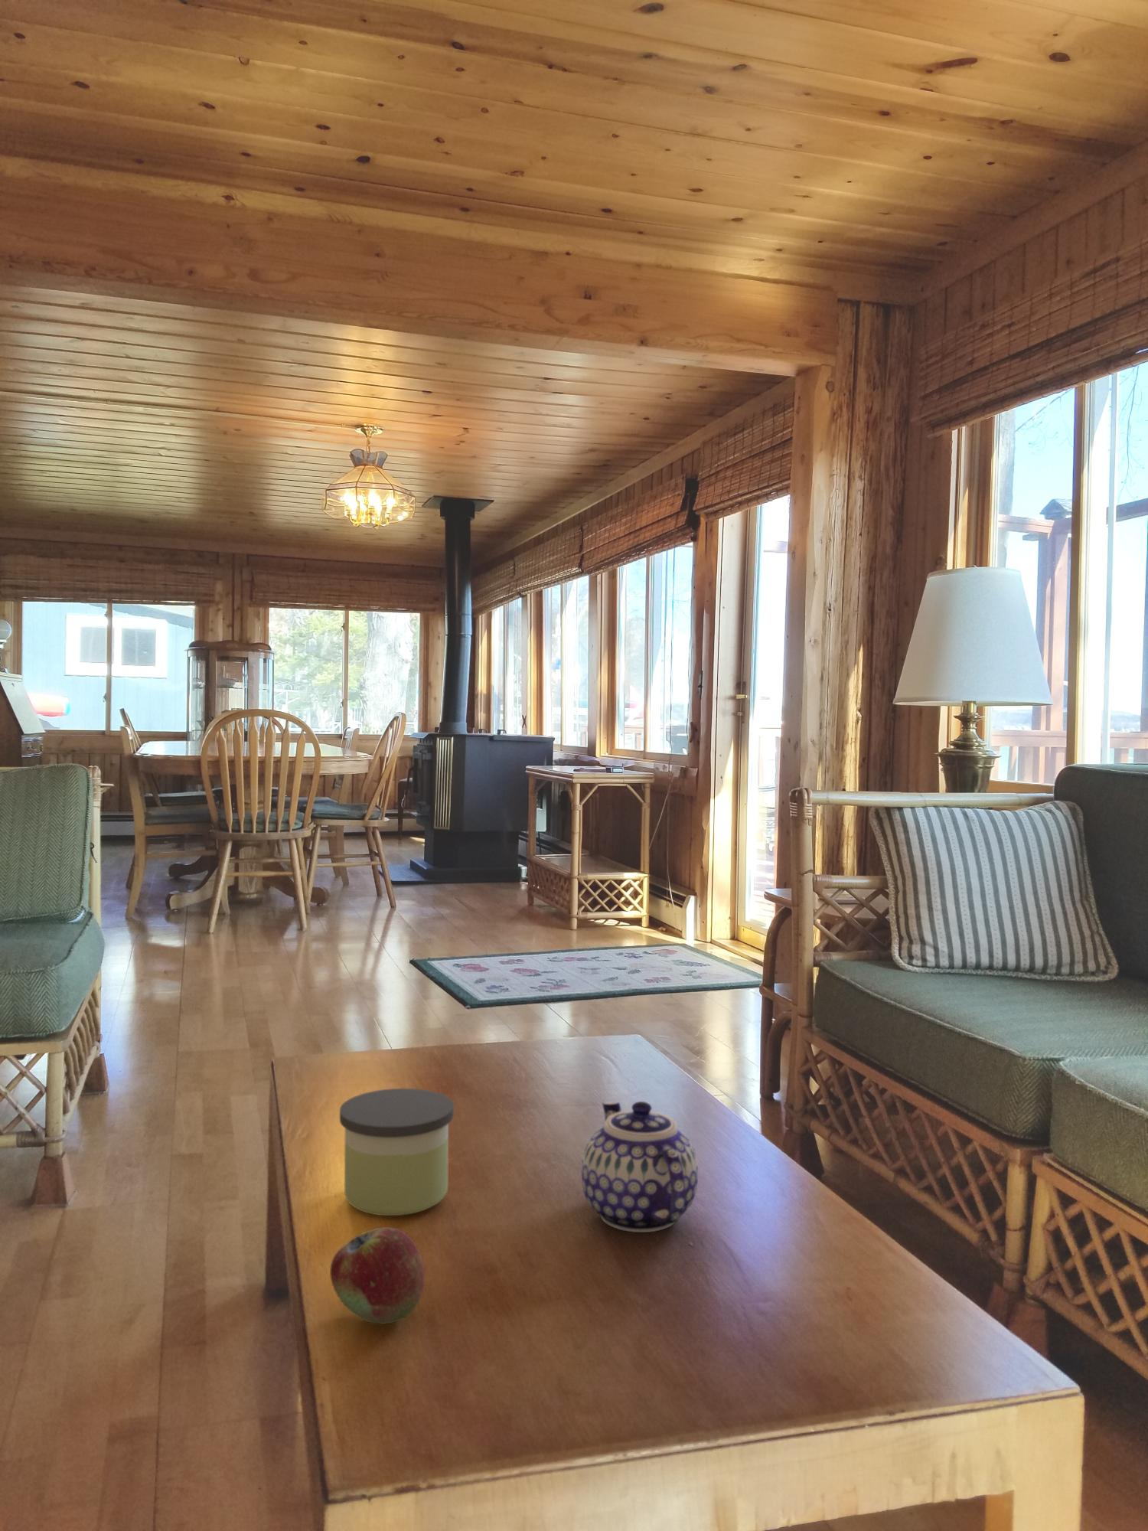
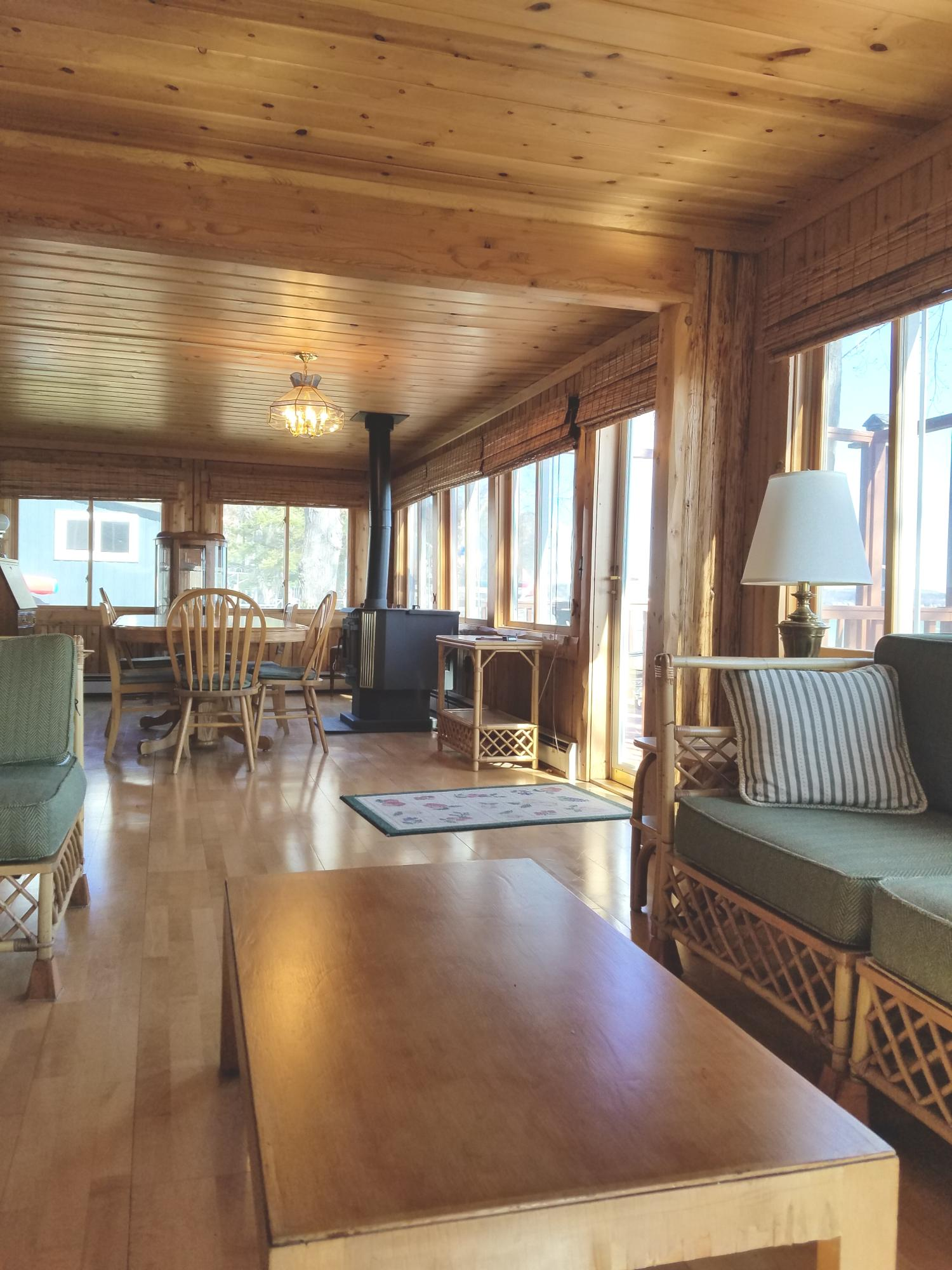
- teapot [581,1101,698,1233]
- fruit [329,1226,424,1325]
- candle [339,1087,455,1216]
